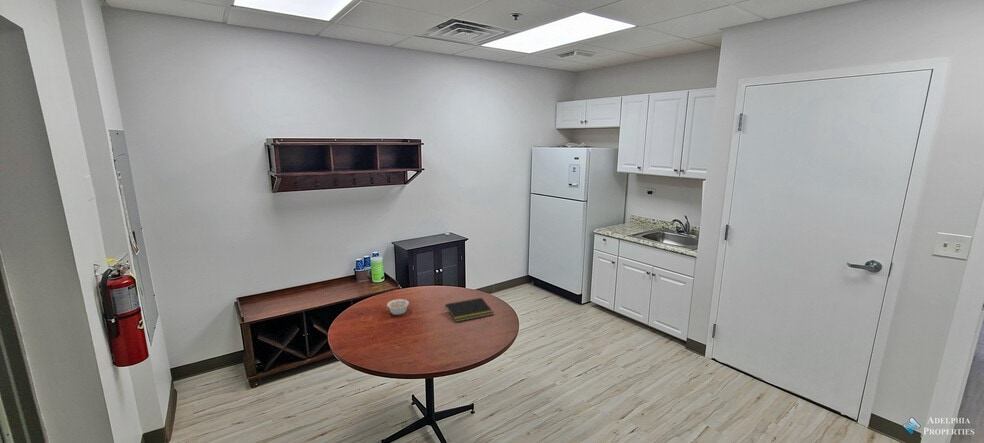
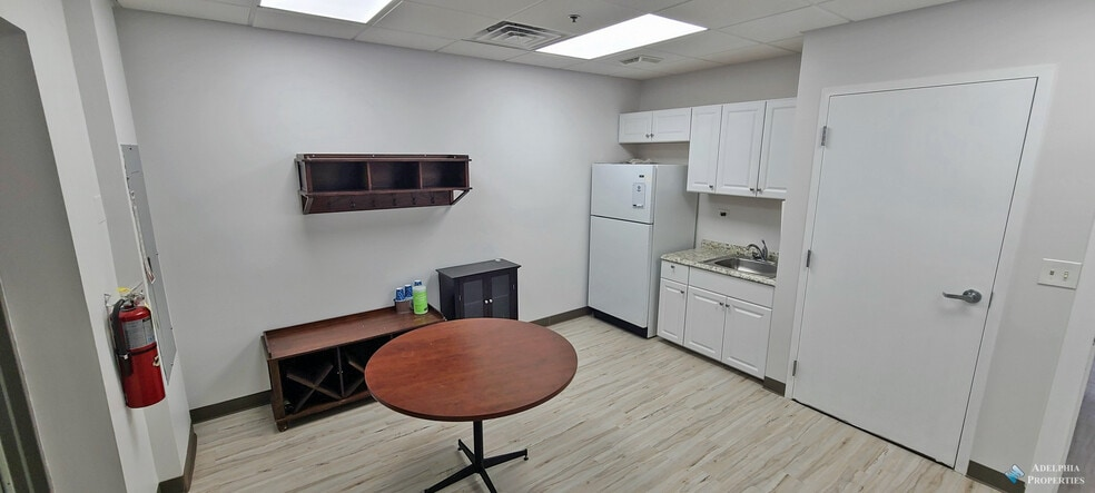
- legume [386,296,410,316]
- notepad [444,297,495,323]
